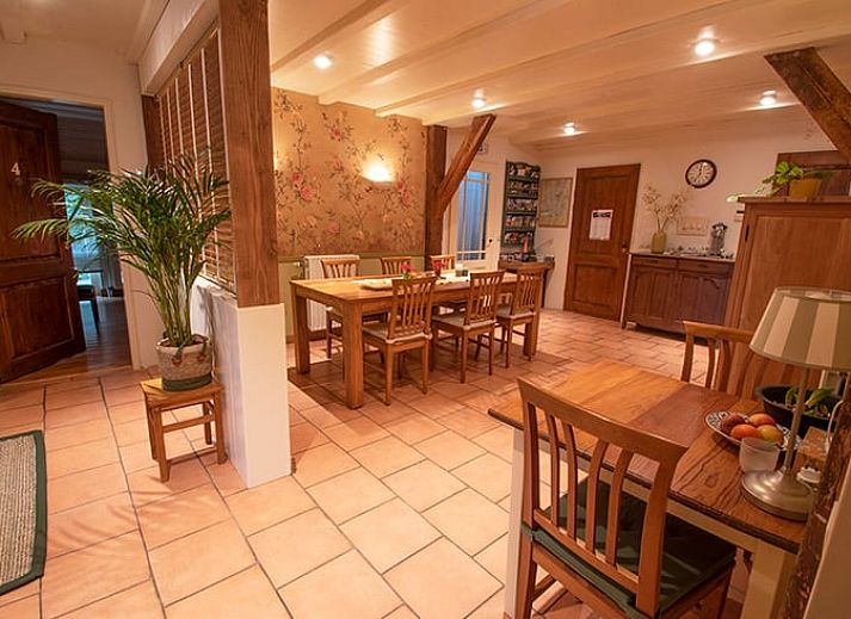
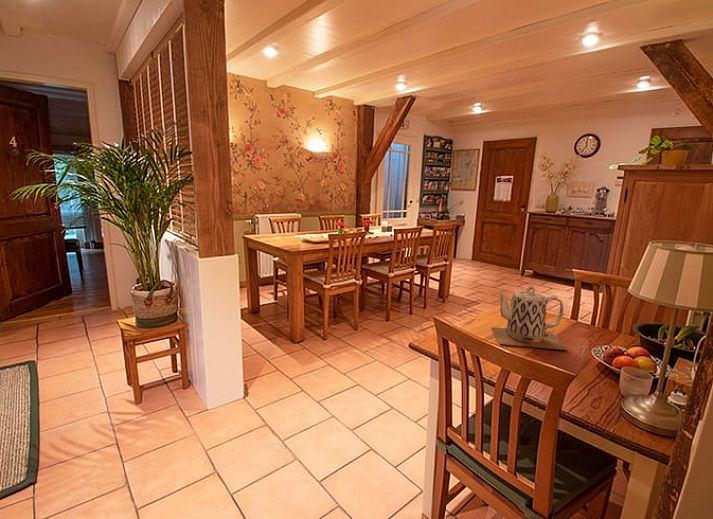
+ teapot [490,285,568,351]
